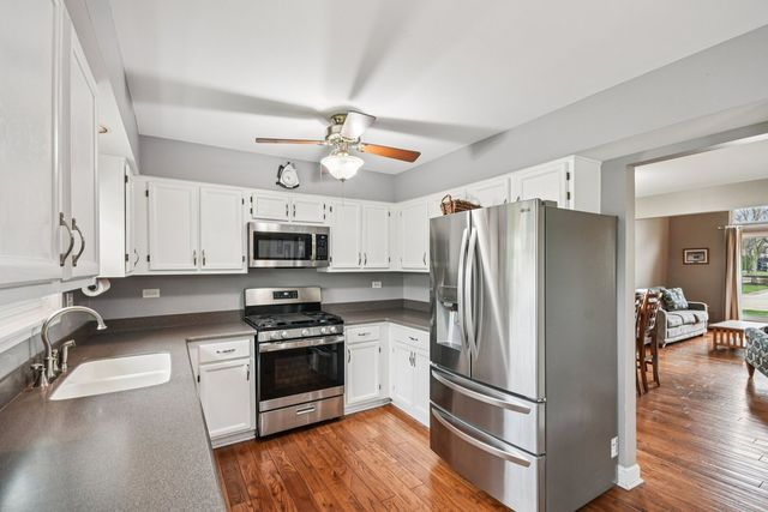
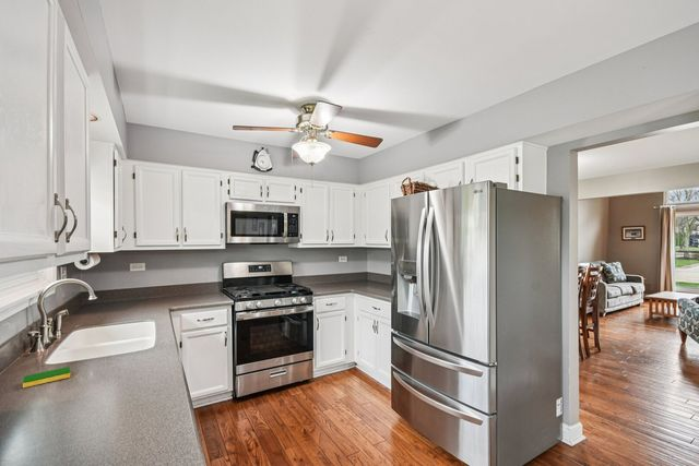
+ dish sponge [22,366,71,389]
